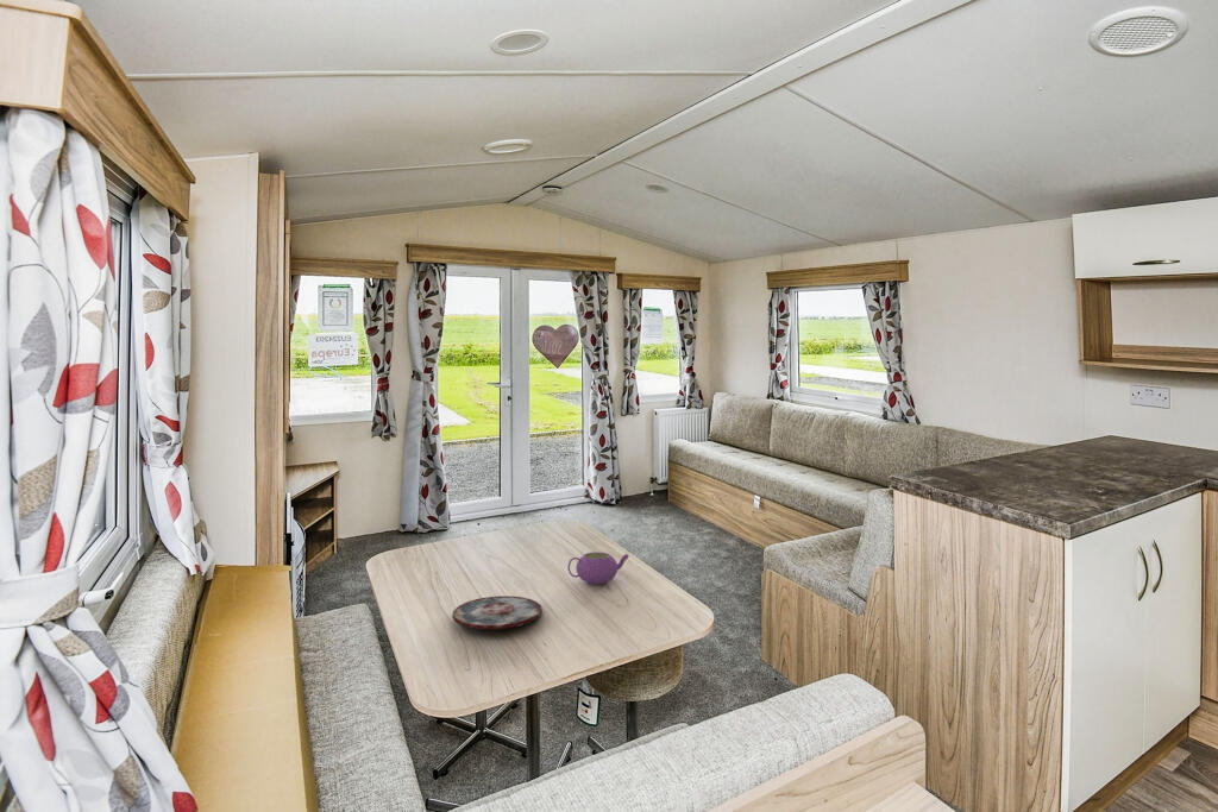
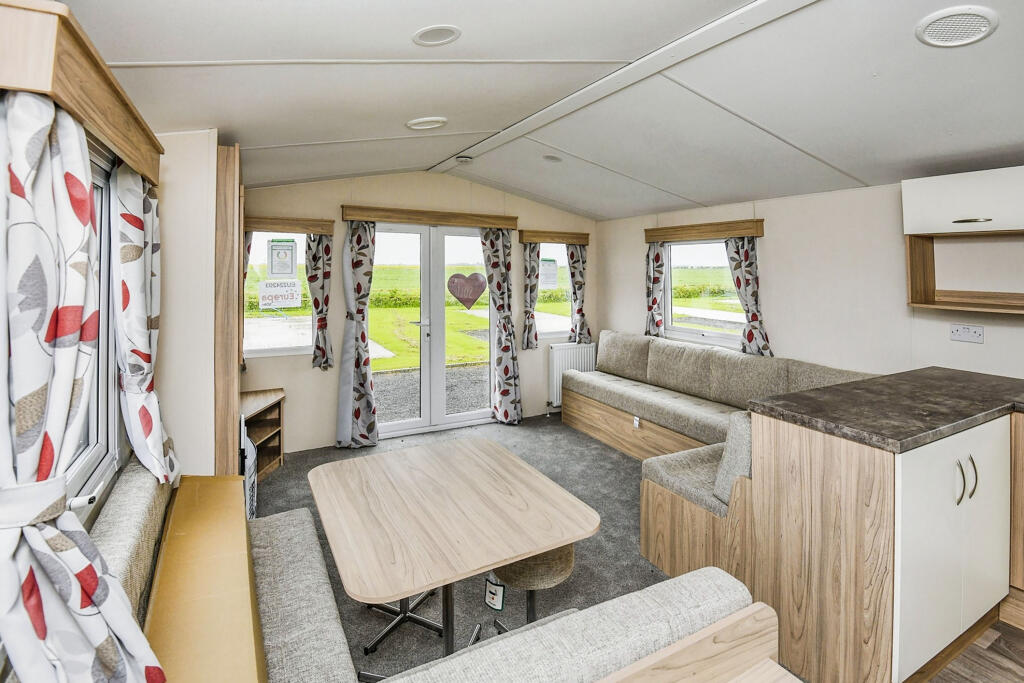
- teapot [567,552,630,586]
- plate [451,594,544,631]
